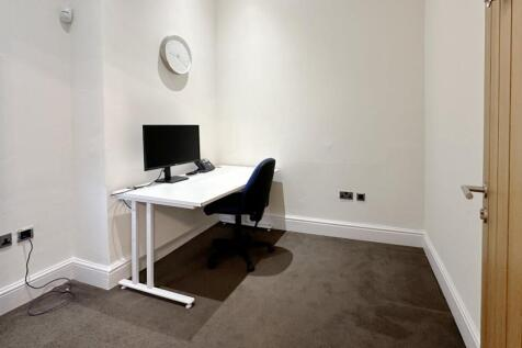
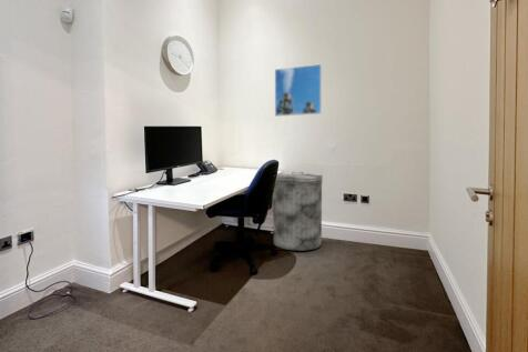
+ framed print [274,63,323,118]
+ trash can [272,171,324,252]
